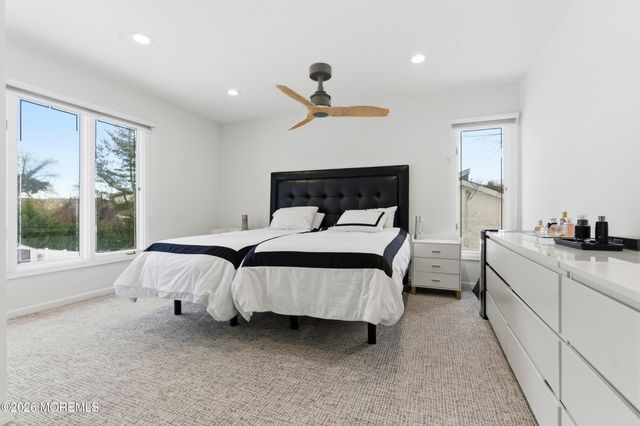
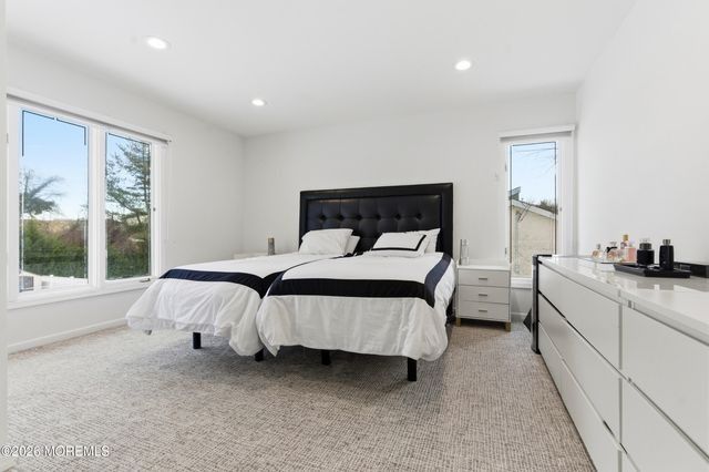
- ceiling fan [274,62,390,131]
